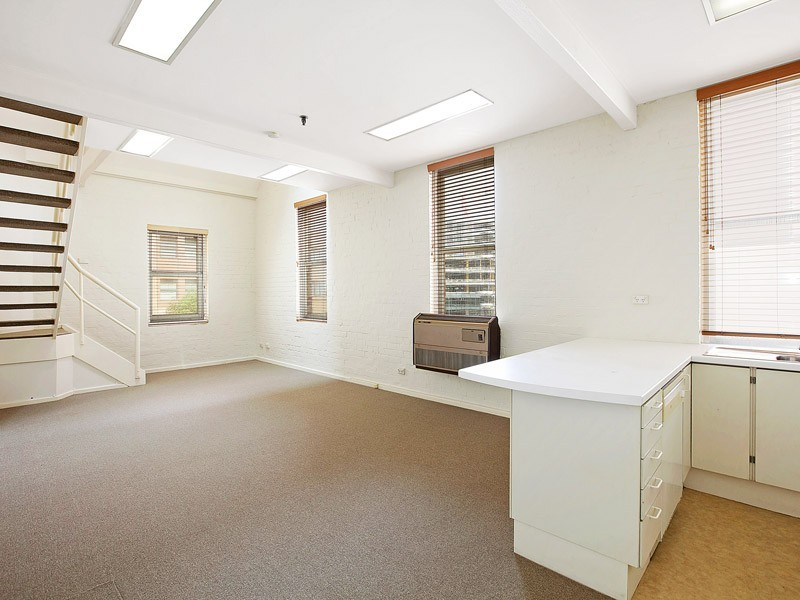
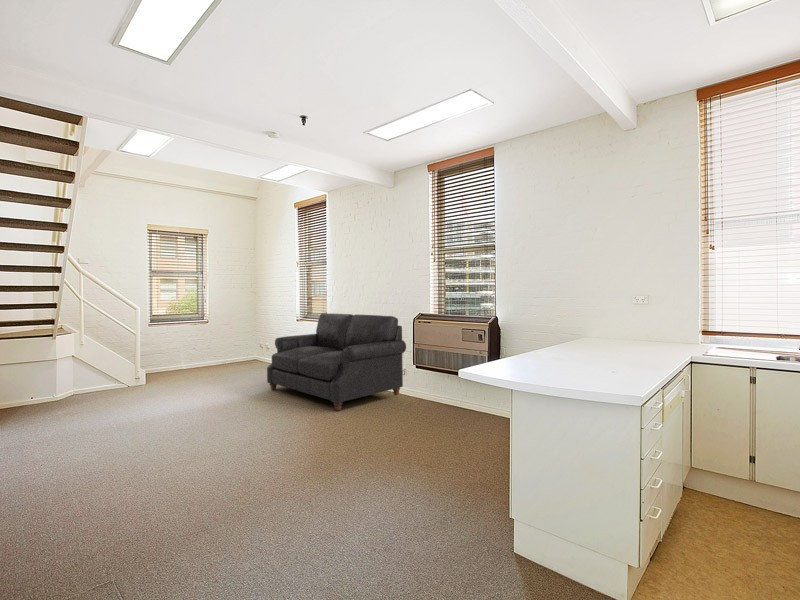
+ sofa [266,312,407,412]
